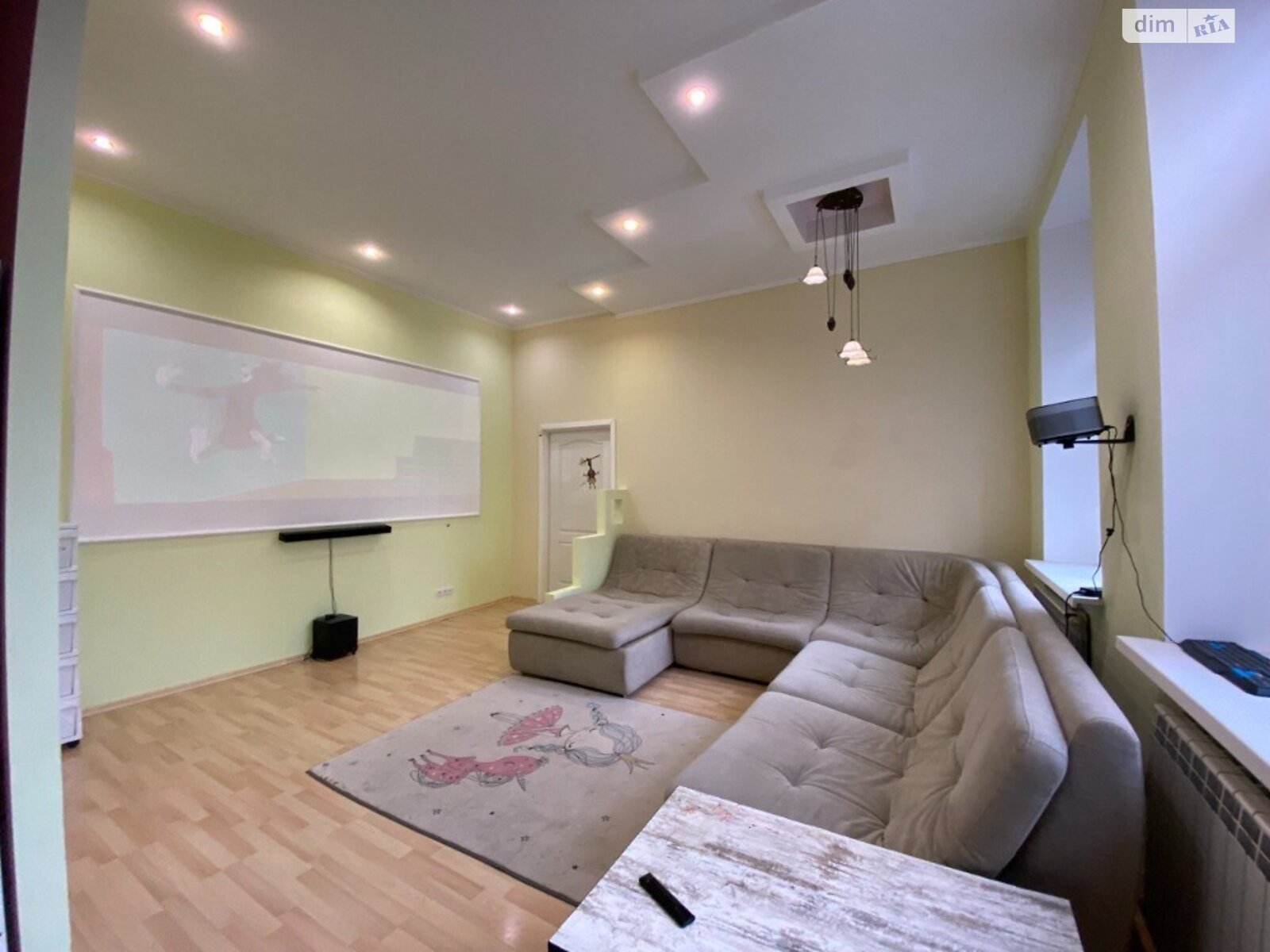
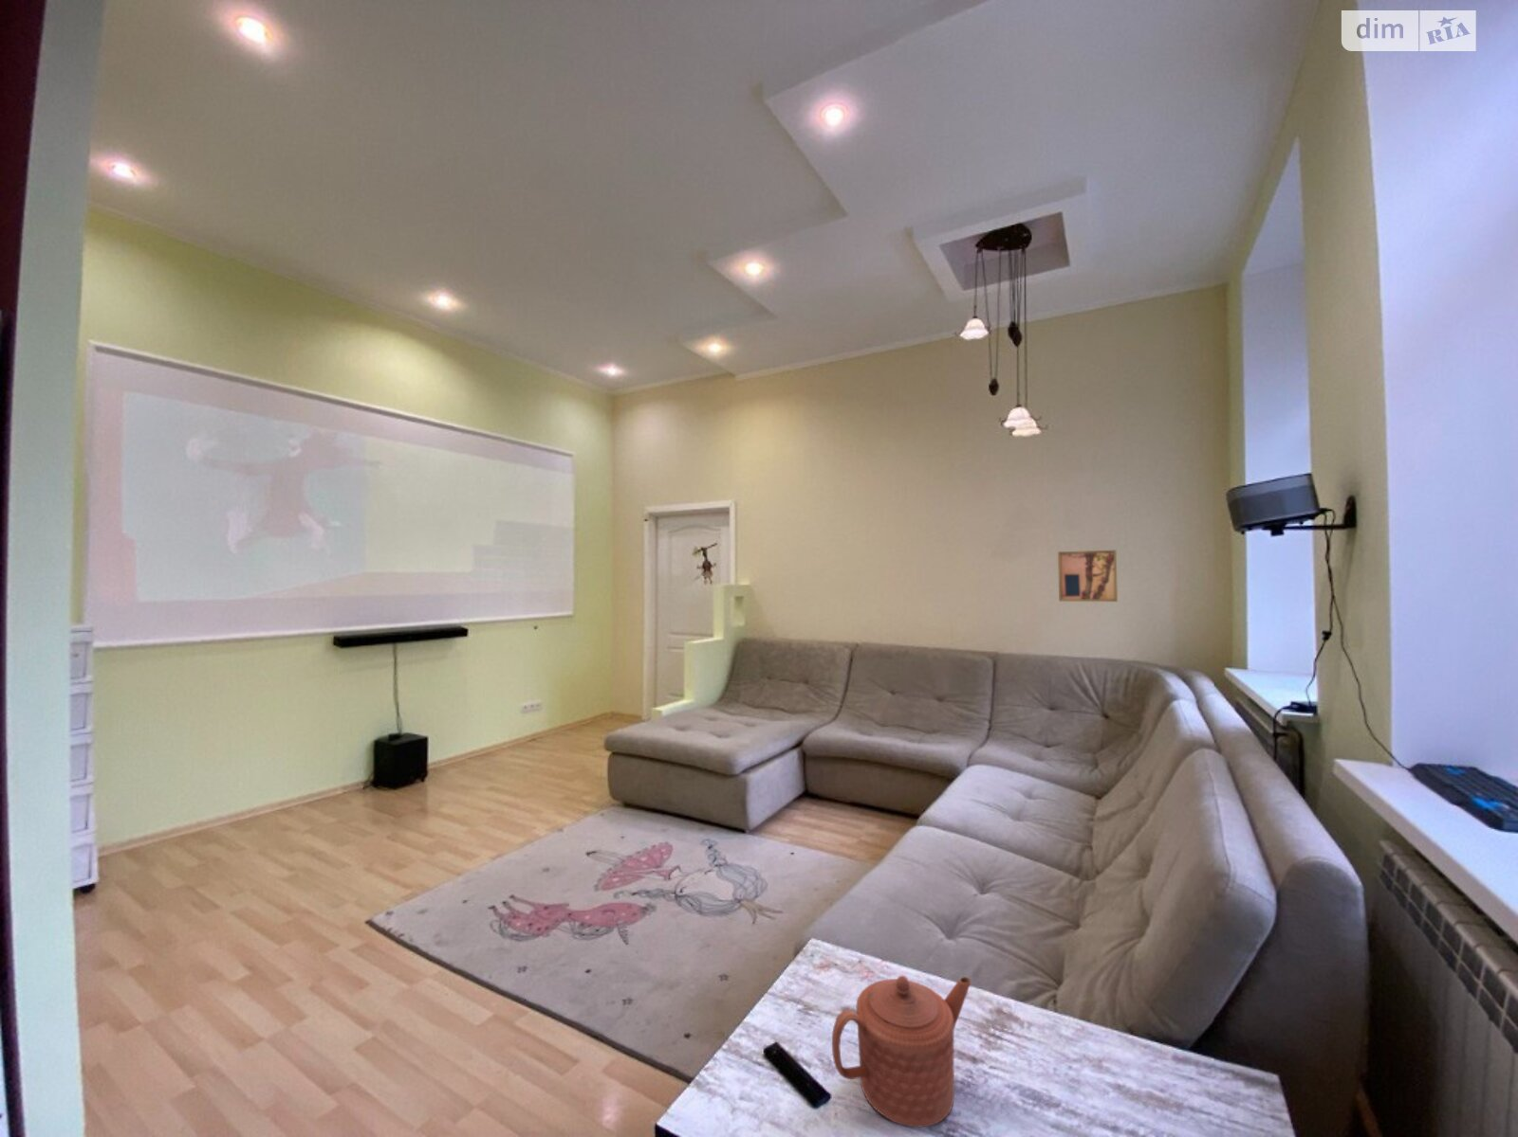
+ teapot [831,975,972,1129]
+ wall art [1057,549,1119,603]
